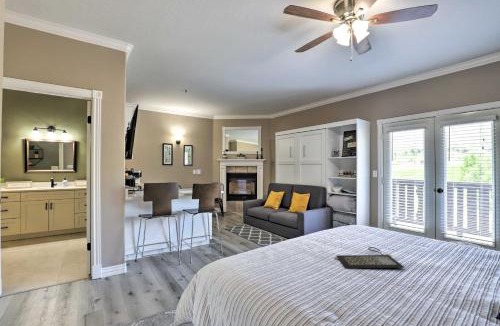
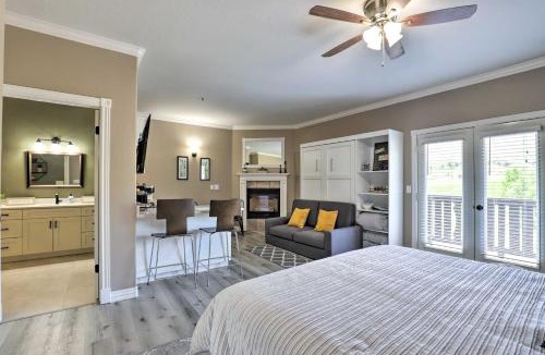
- clutch bag [333,246,406,269]
